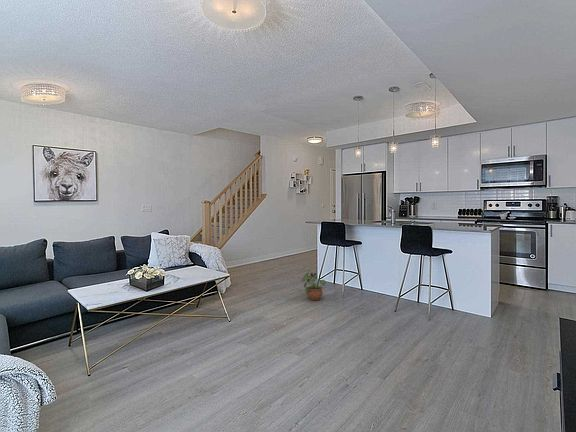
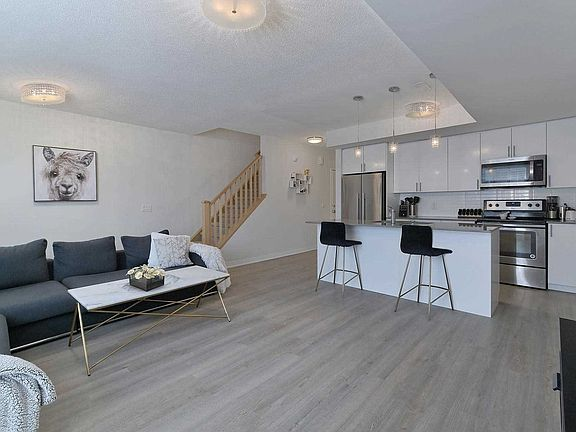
- potted plant [301,269,327,301]
